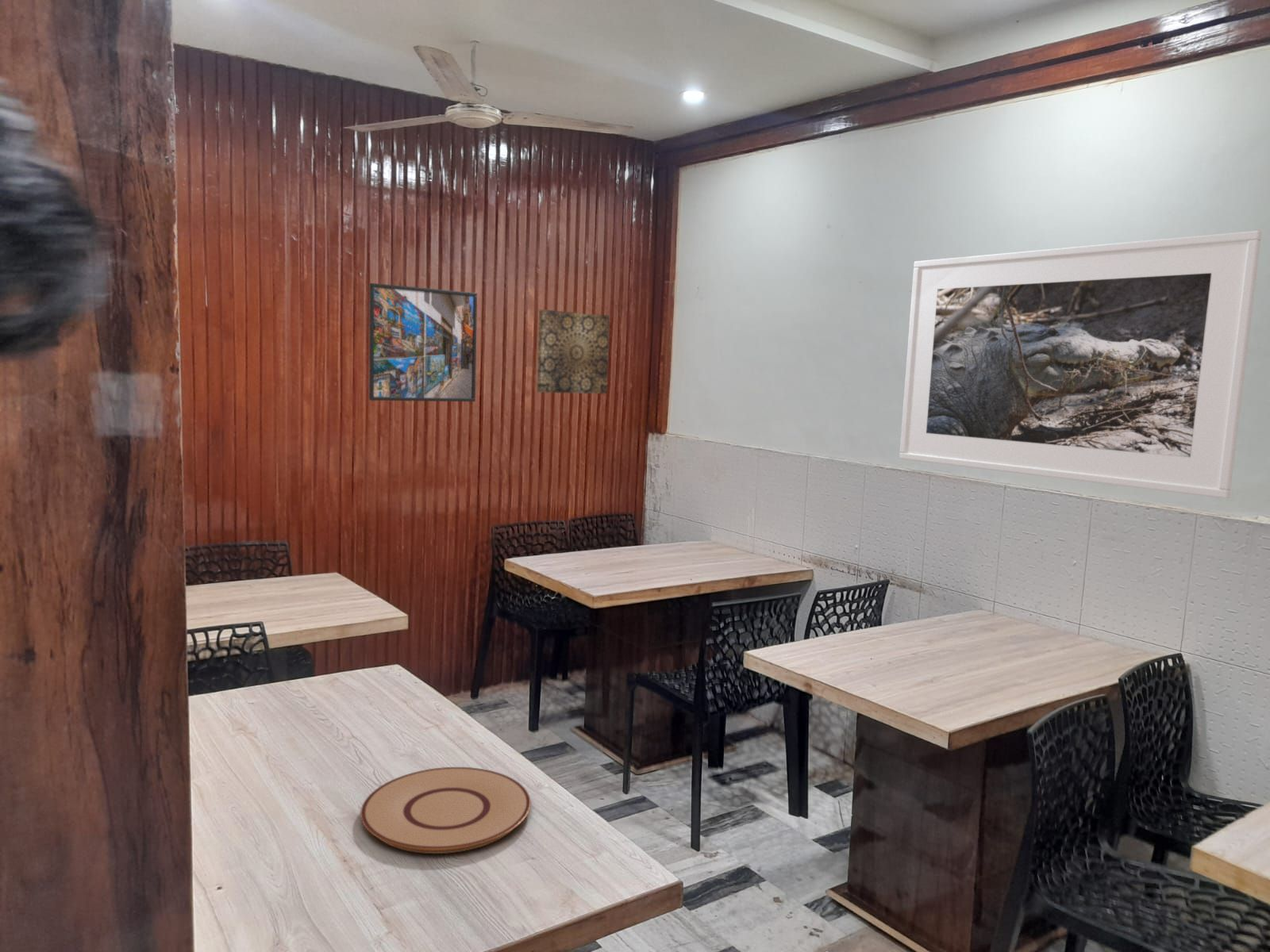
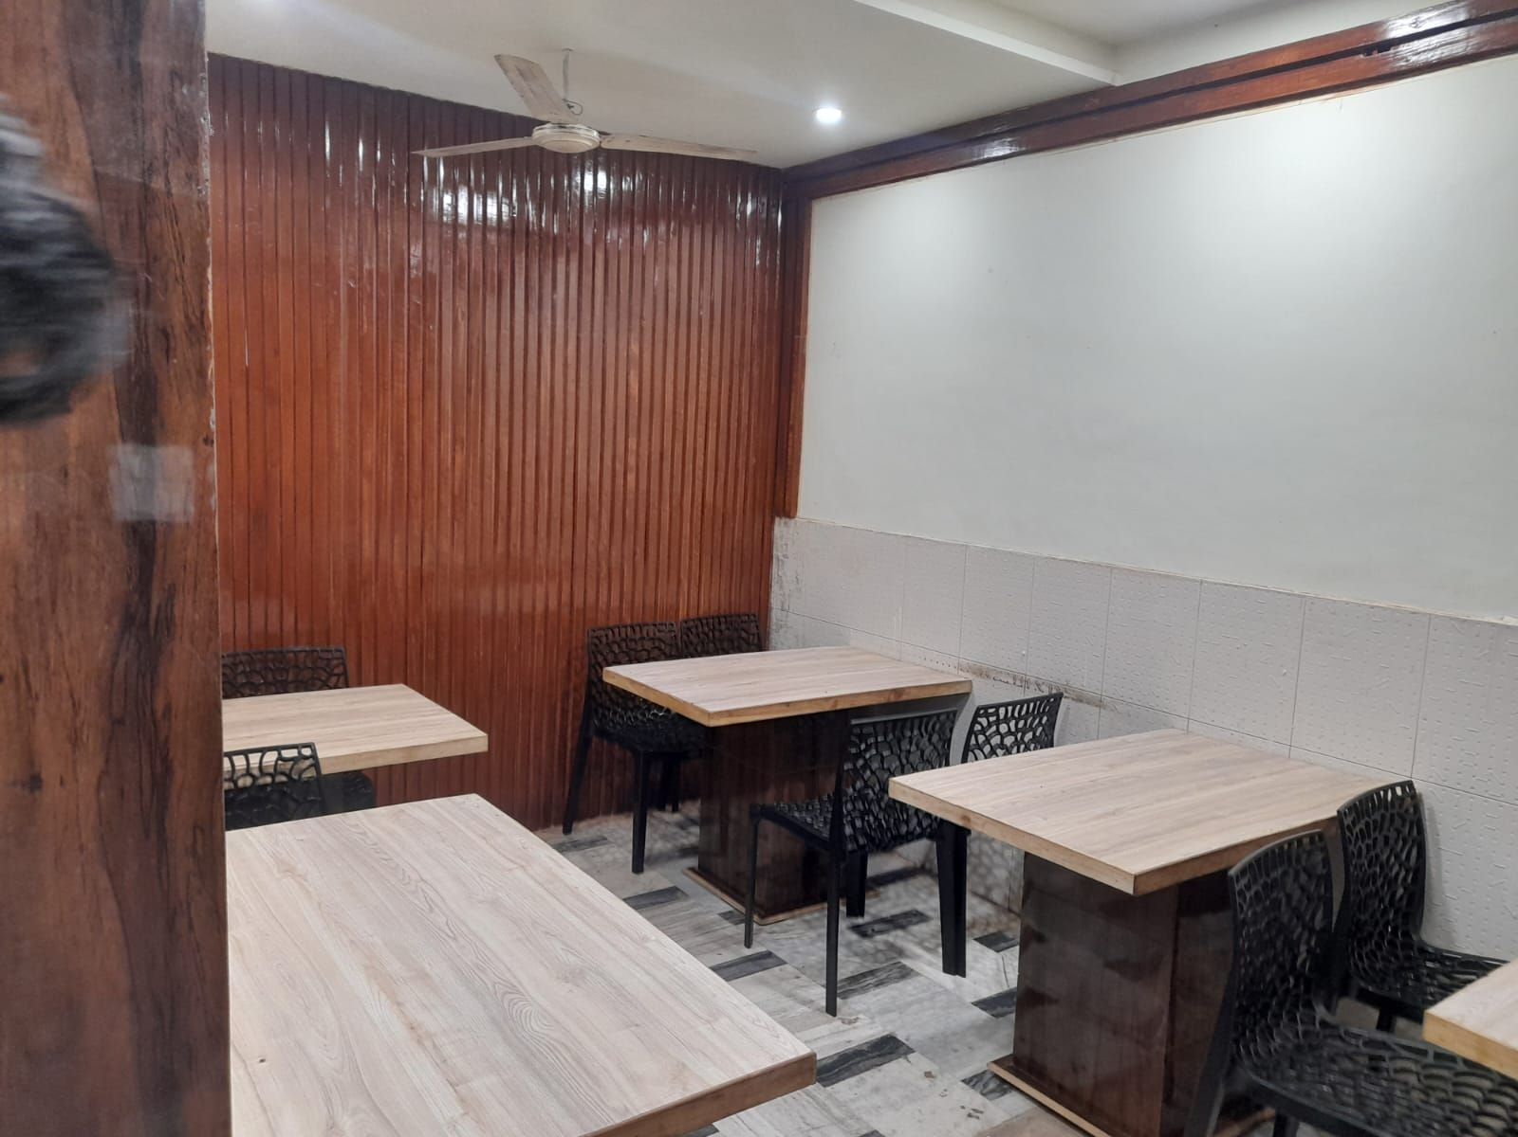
- wall art [536,309,610,394]
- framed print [899,230,1262,499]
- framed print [368,282,478,402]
- plate [360,766,532,854]
